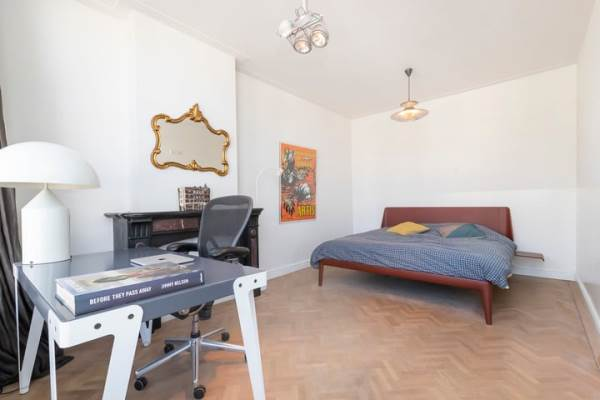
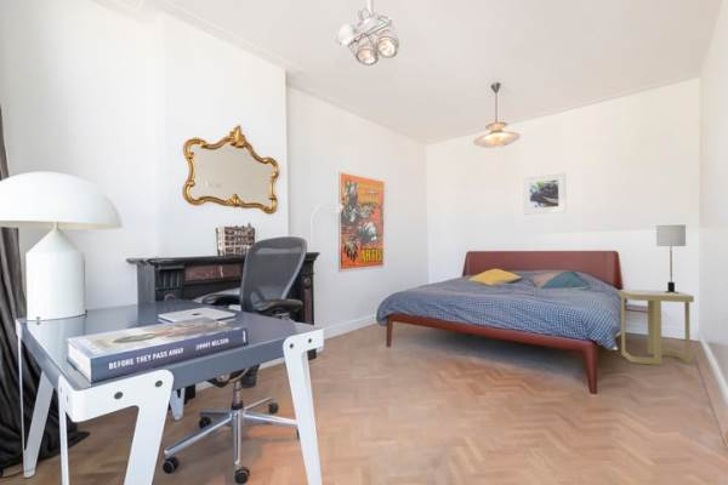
+ side table [618,289,695,366]
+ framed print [522,171,567,216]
+ table lamp [655,224,687,293]
